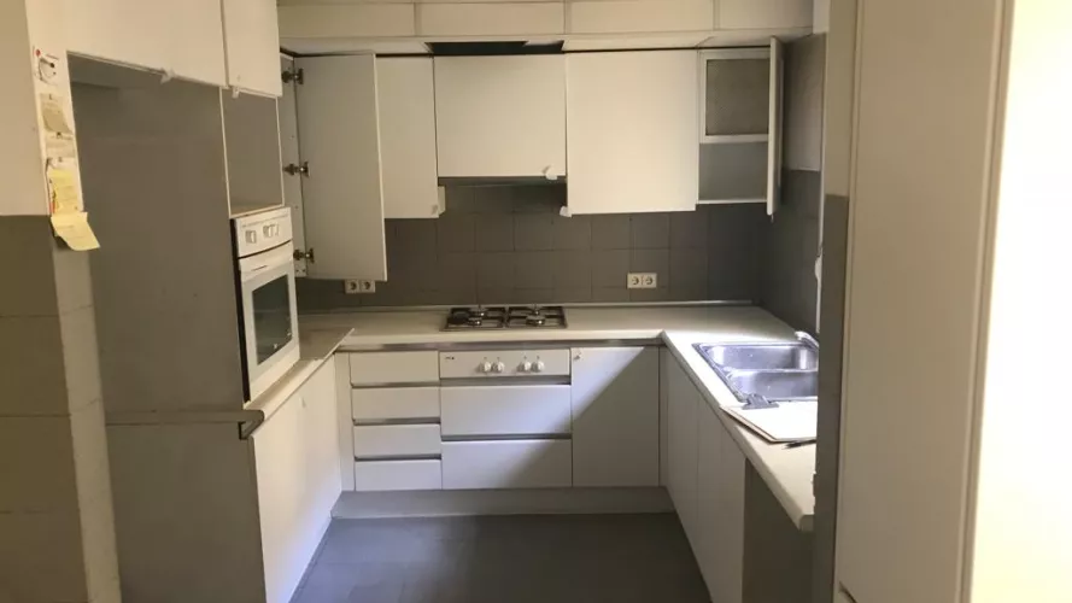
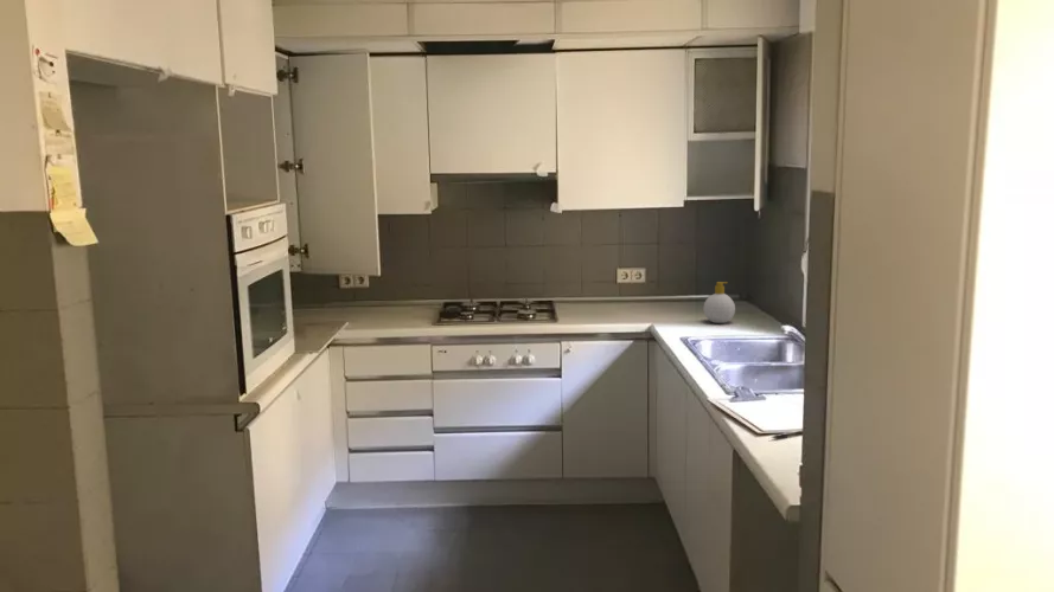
+ soap bottle [702,281,736,324]
